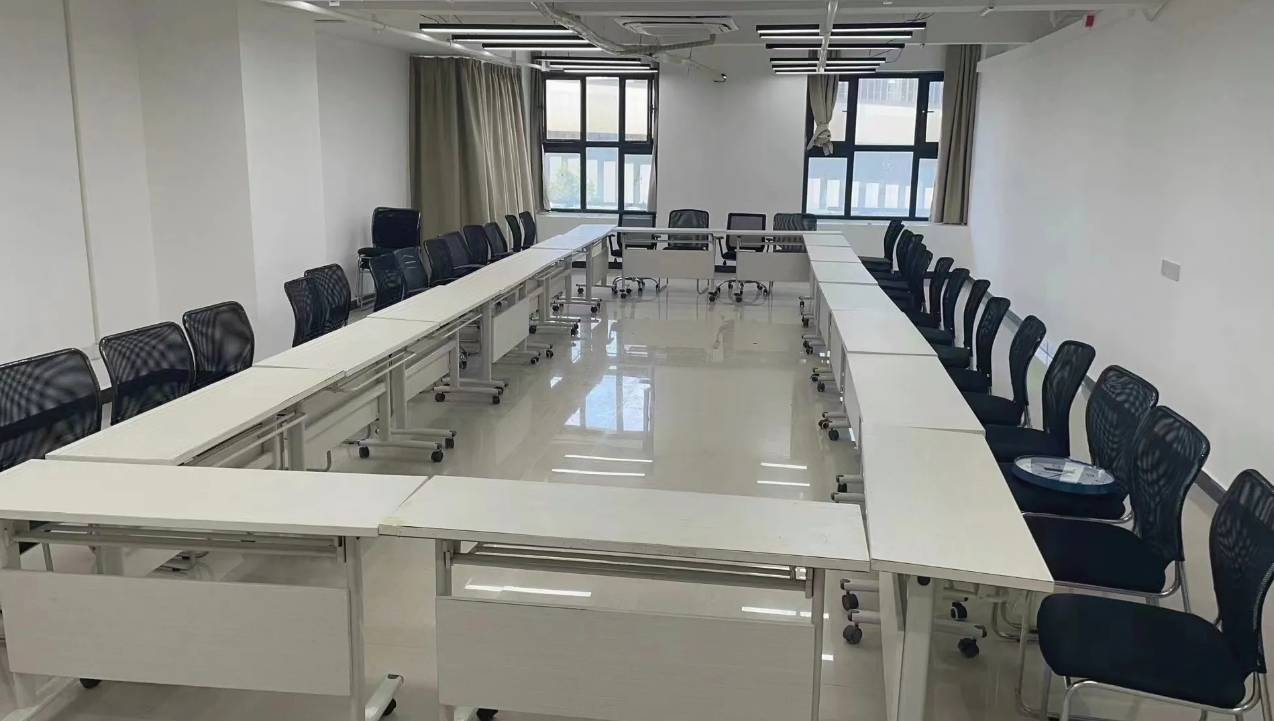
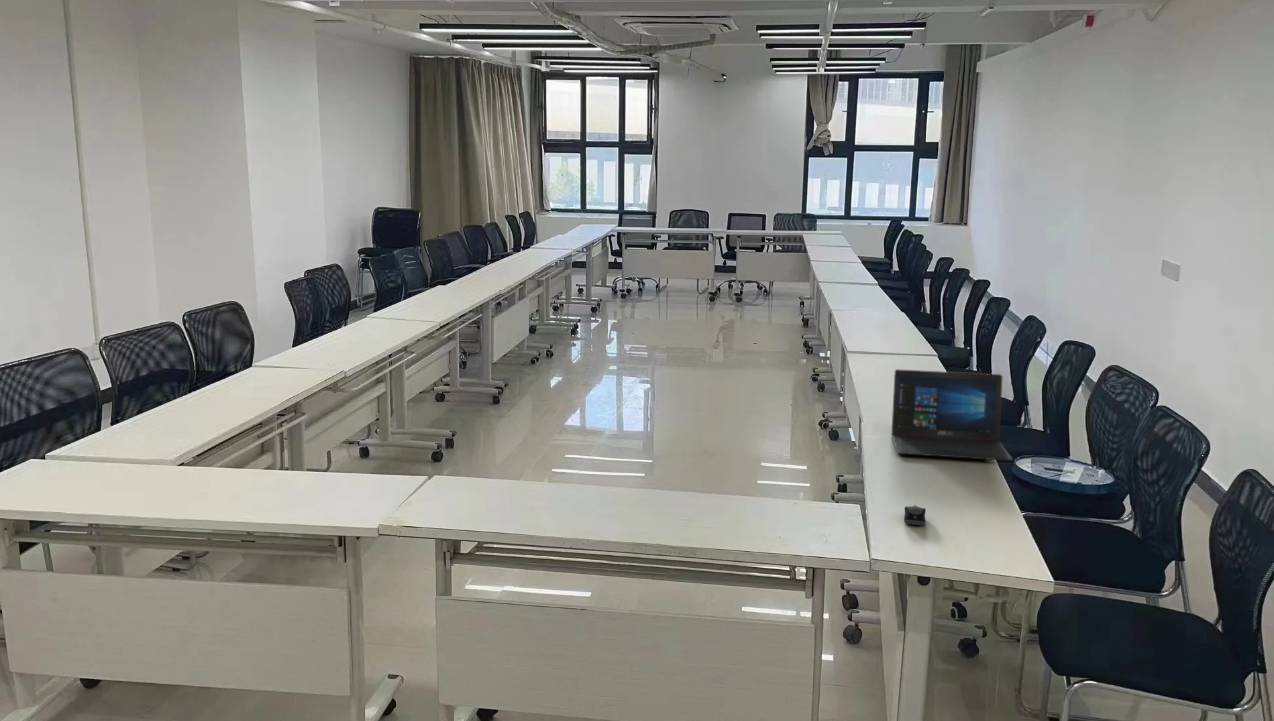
+ laptop [890,368,1014,462]
+ computer mouse [903,504,927,526]
